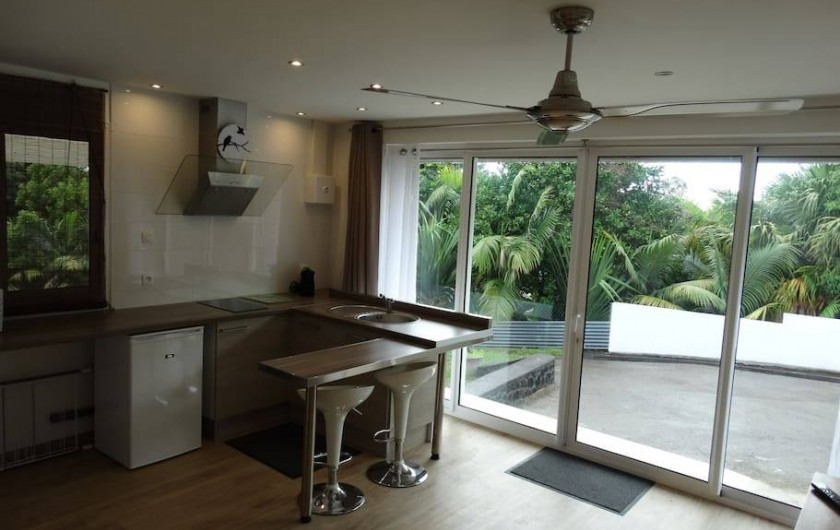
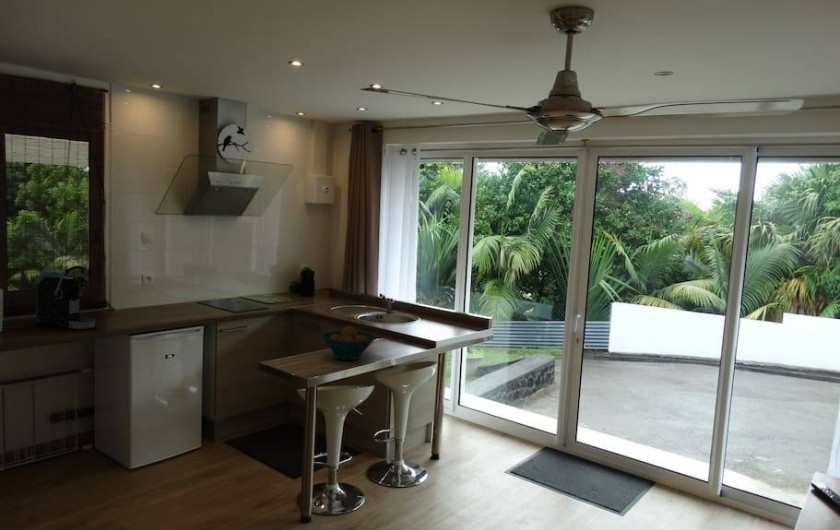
+ fruit bowl [320,325,377,361]
+ coffee maker [34,265,96,330]
